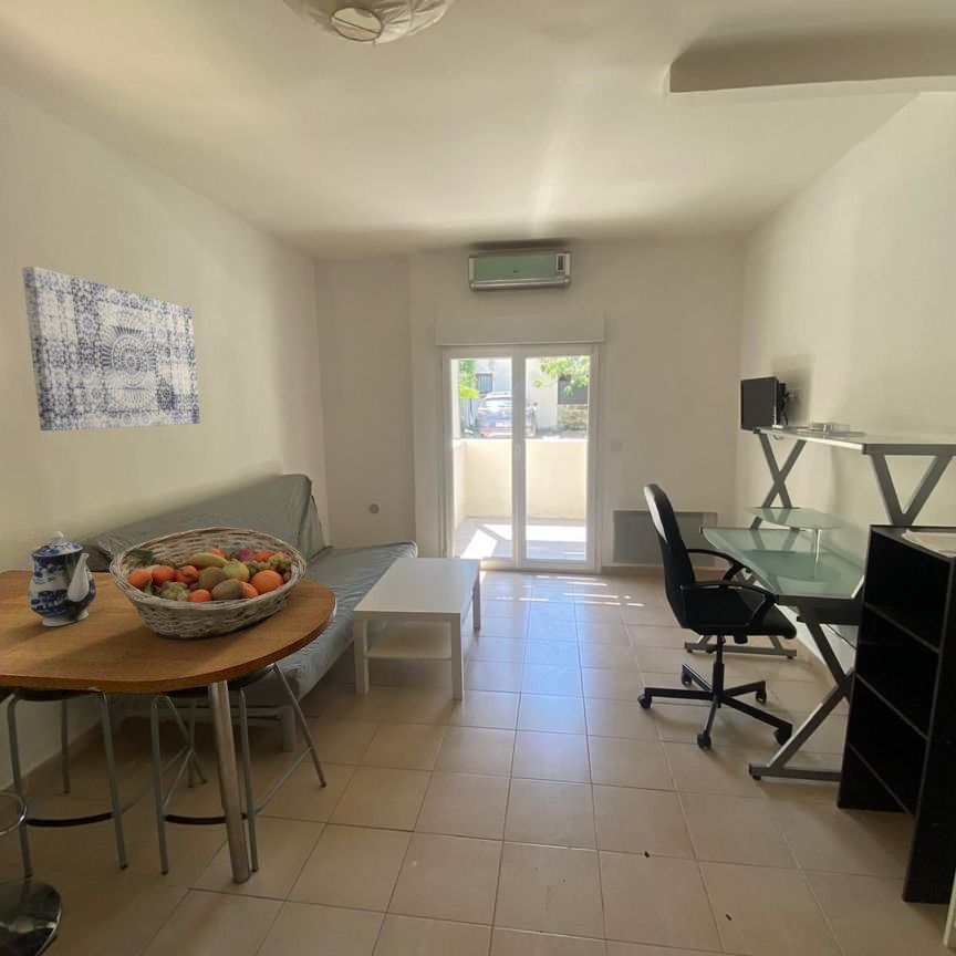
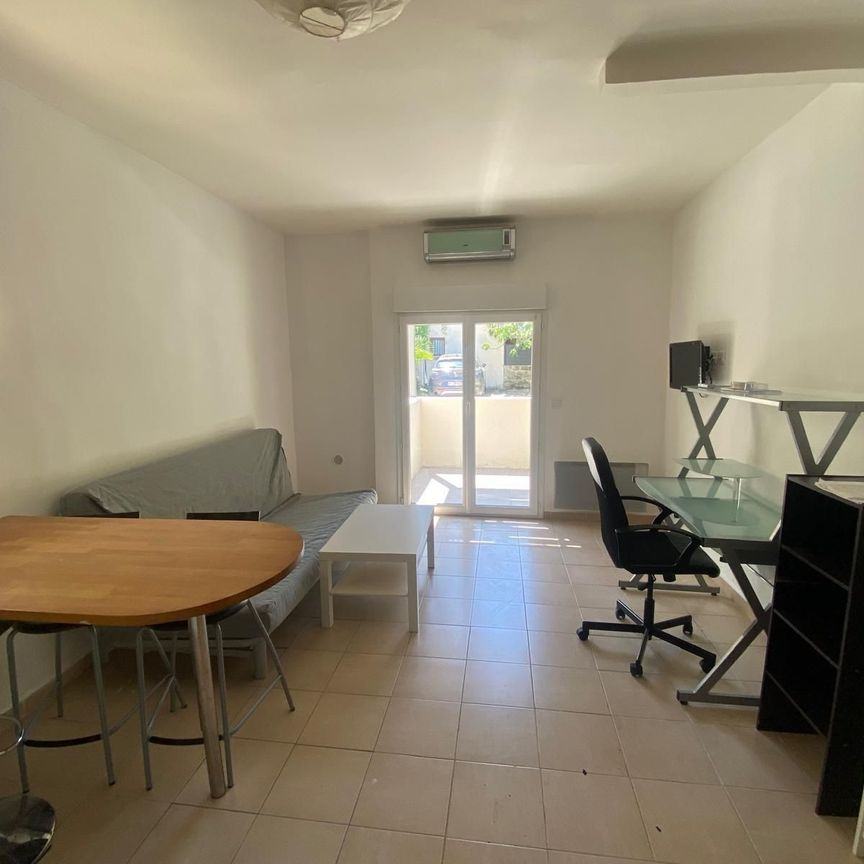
- fruit basket [108,526,308,640]
- wall art [21,266,201,432]
- teapot [27,530,97,627]
